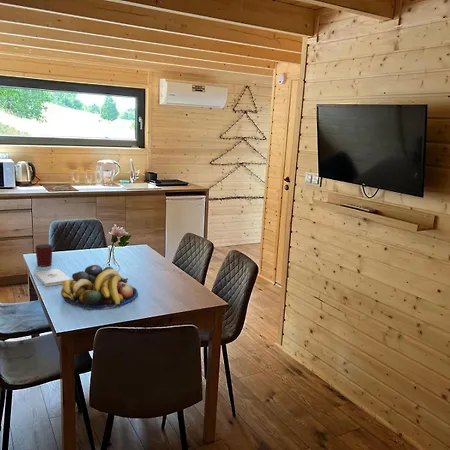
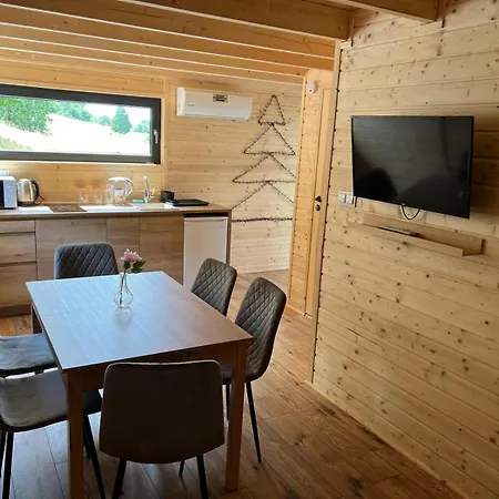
- notepad [33,268,72,288]
- mug [34,243,53,267]
- fruit bowl [60,264,139,311]
